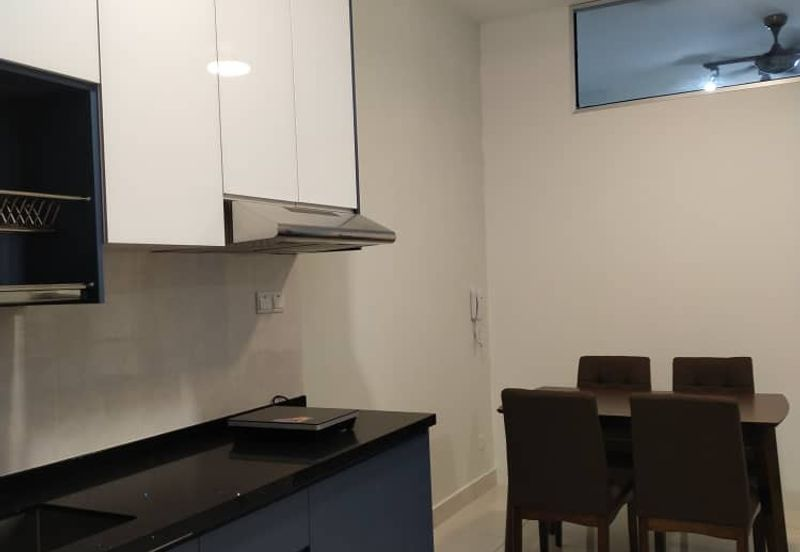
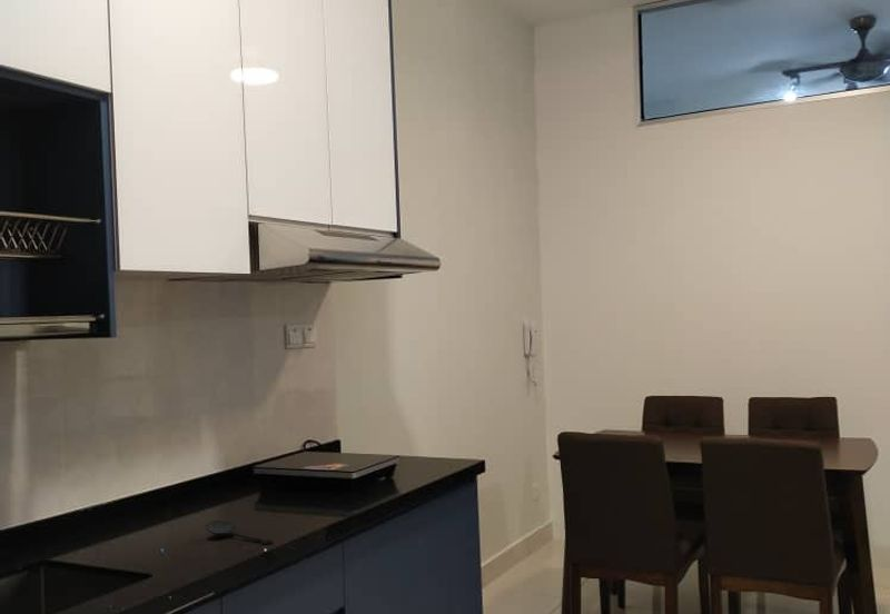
+ spoon [204,519,274,545]
